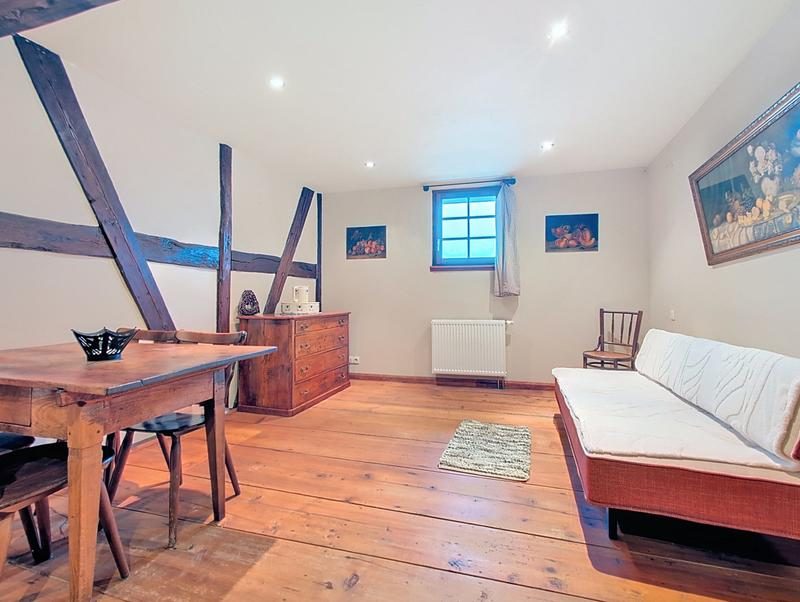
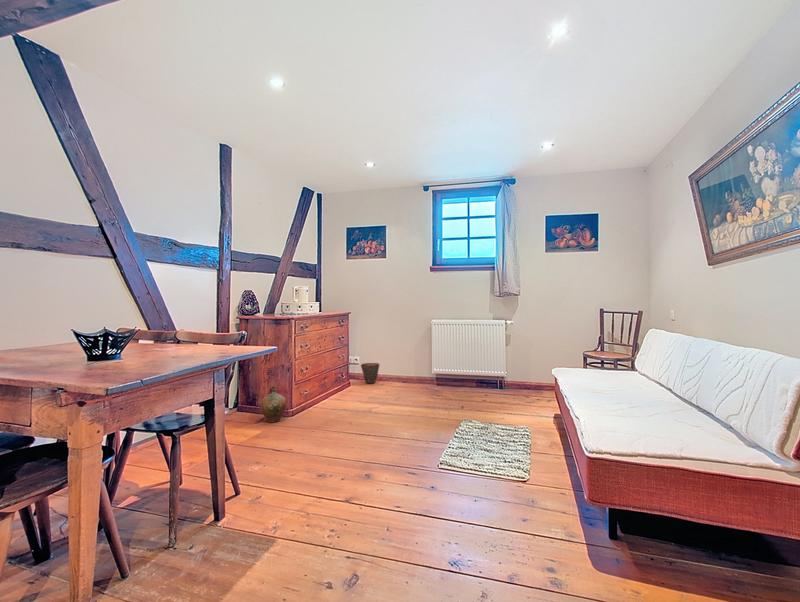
+ ceramic jug [260,385,287,423]
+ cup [360,362,381,385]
